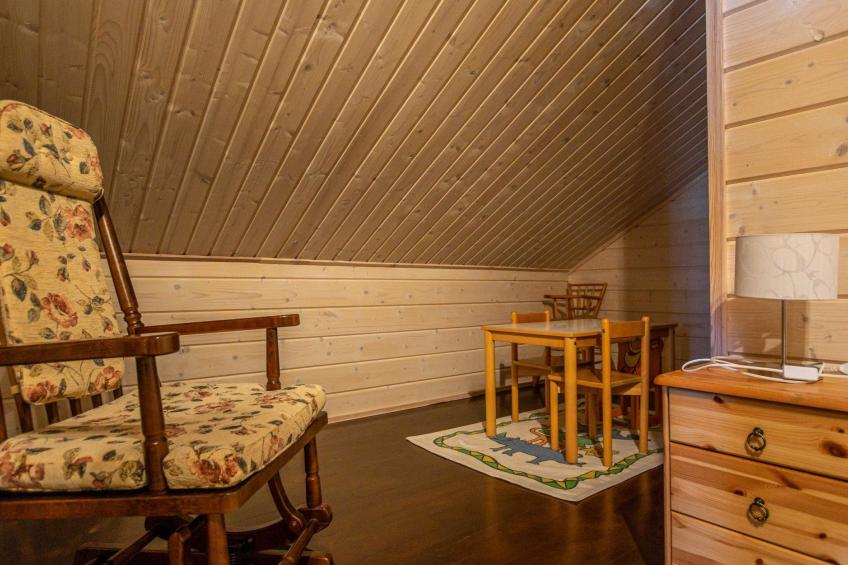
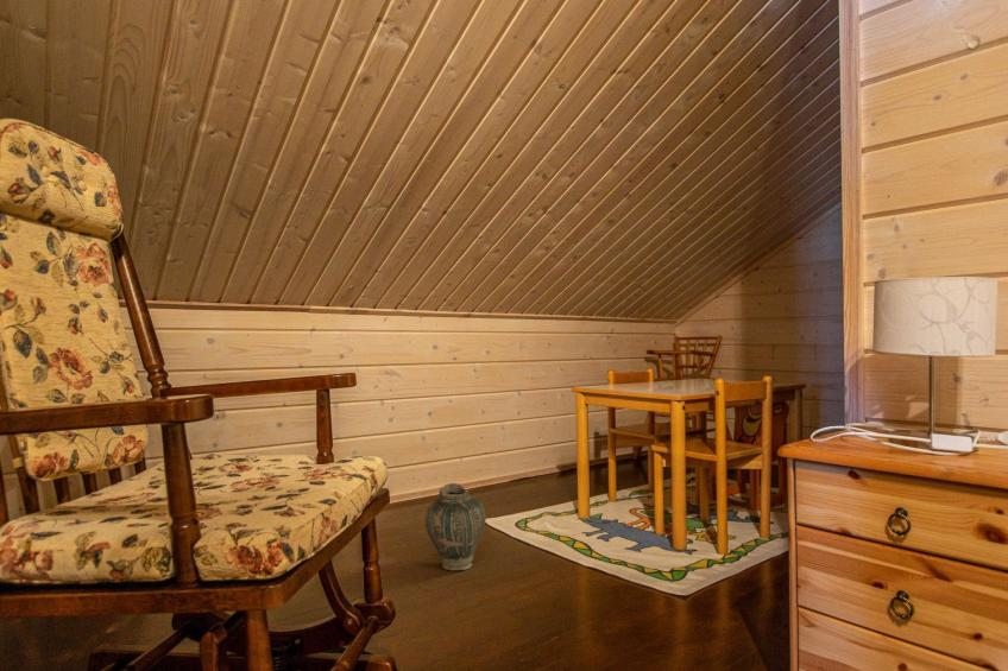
+ vase [424,482,487,571]
